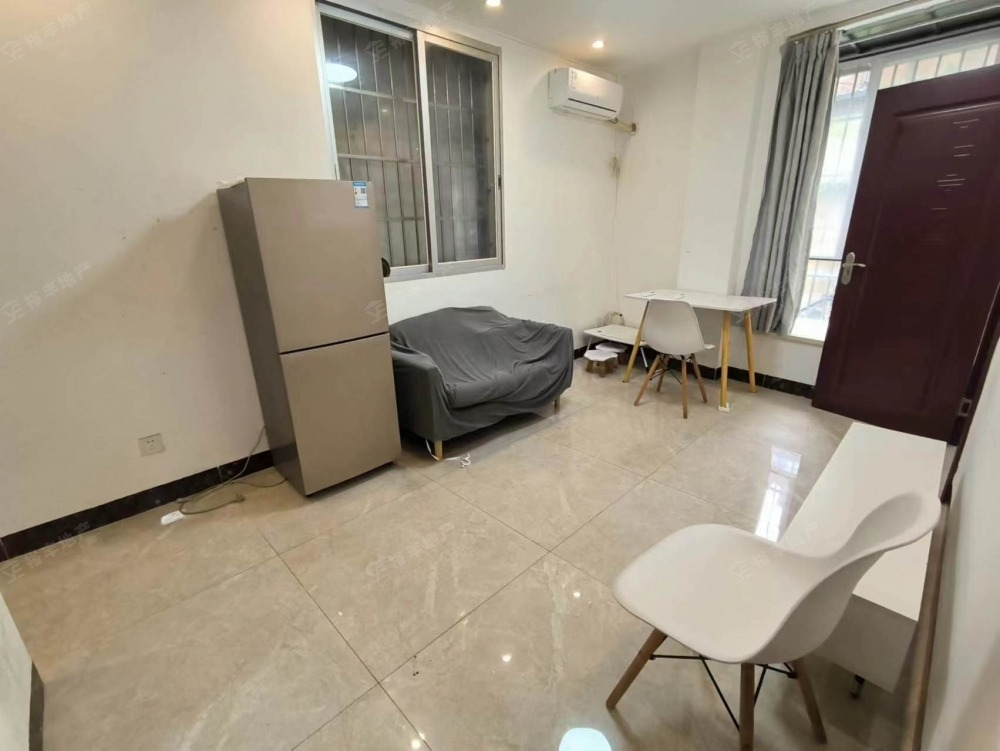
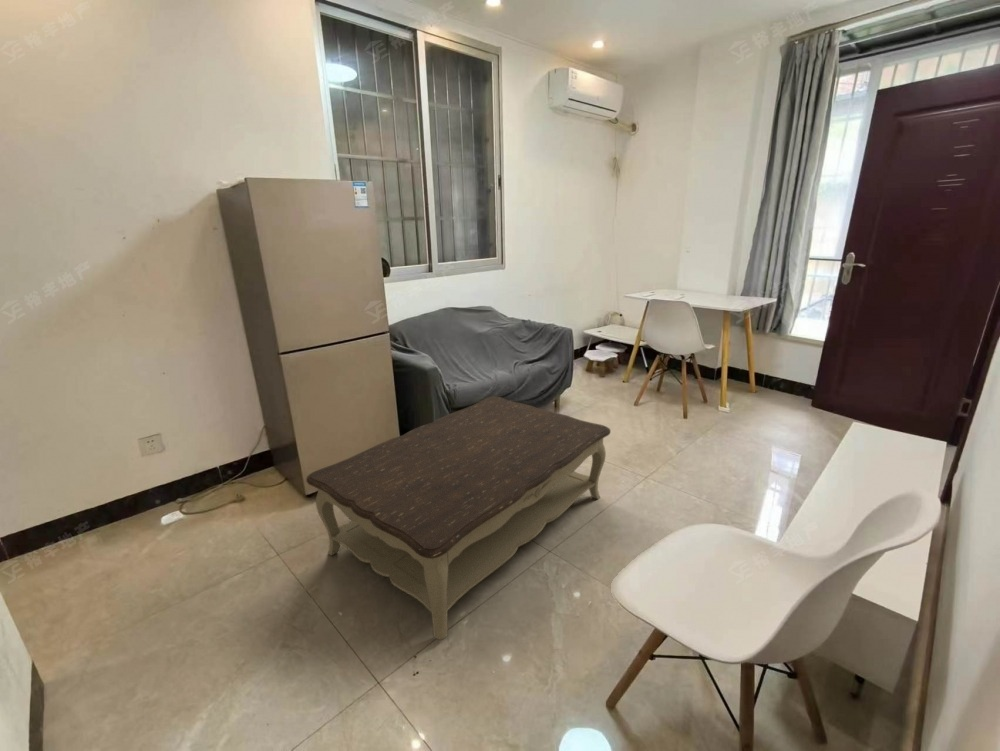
+ coffee table [305,395,612,641]
